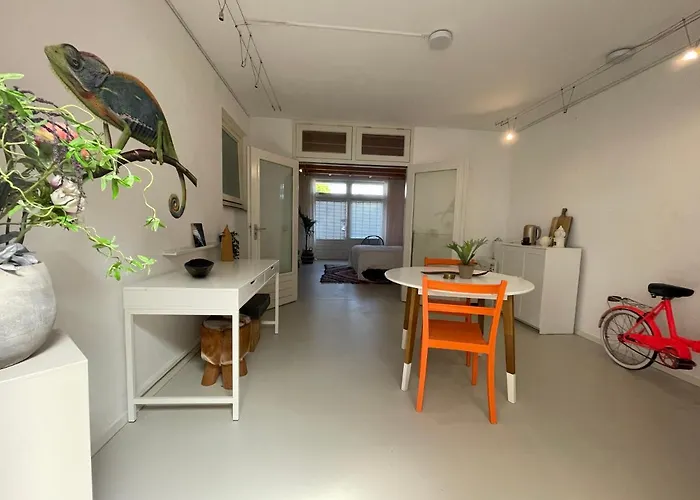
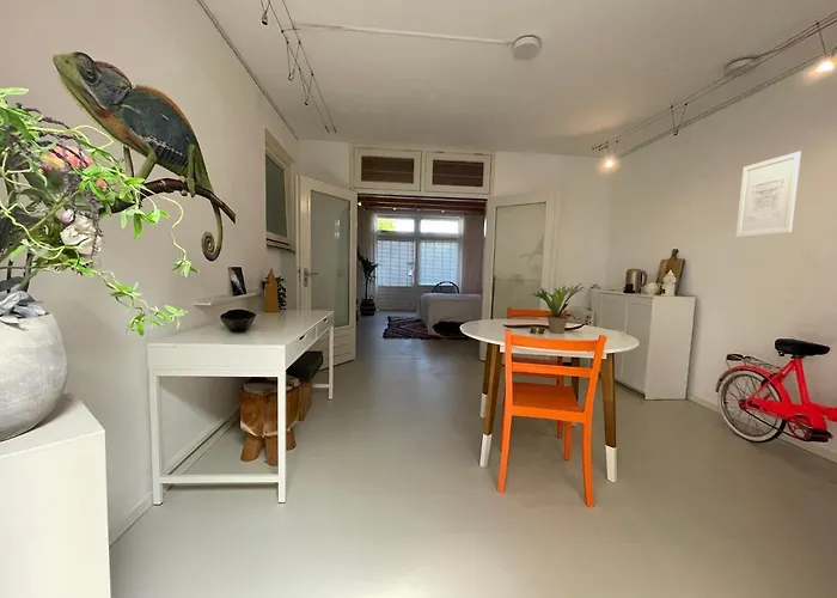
+ wall art [735,151,802,238]
